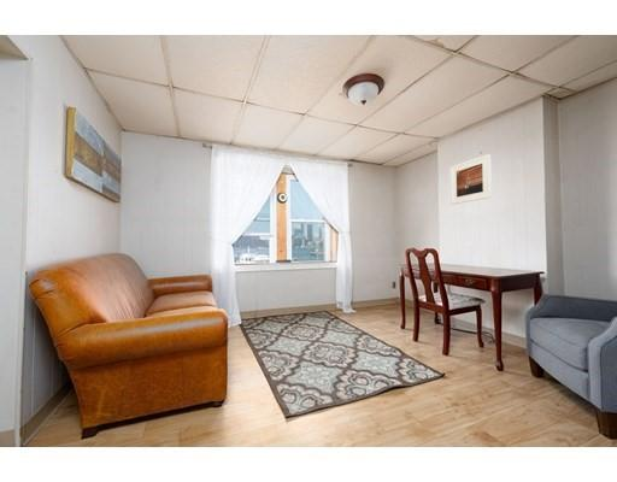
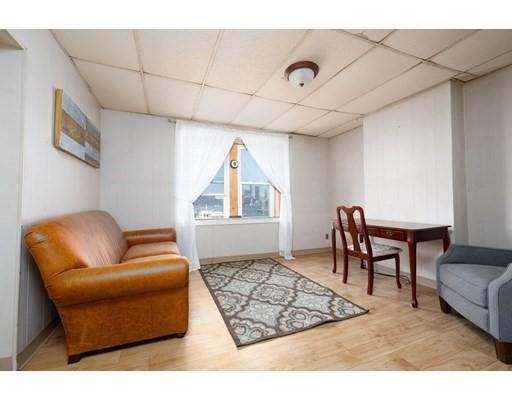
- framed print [449,153,493,206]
